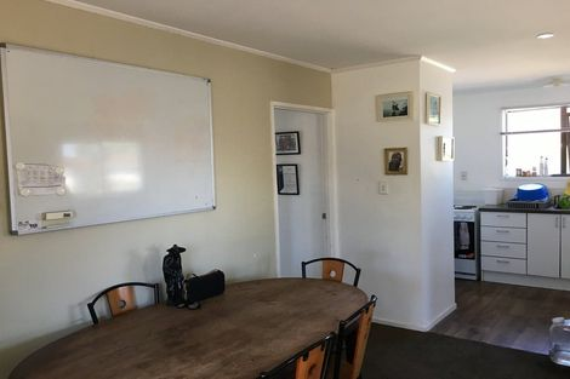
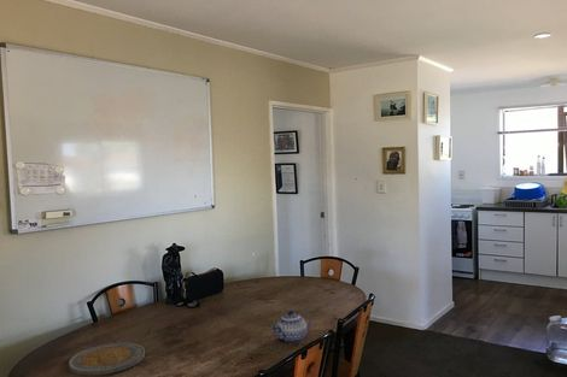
+ teapot [270,310,312,344]
+ plate [68,342,146,377]
